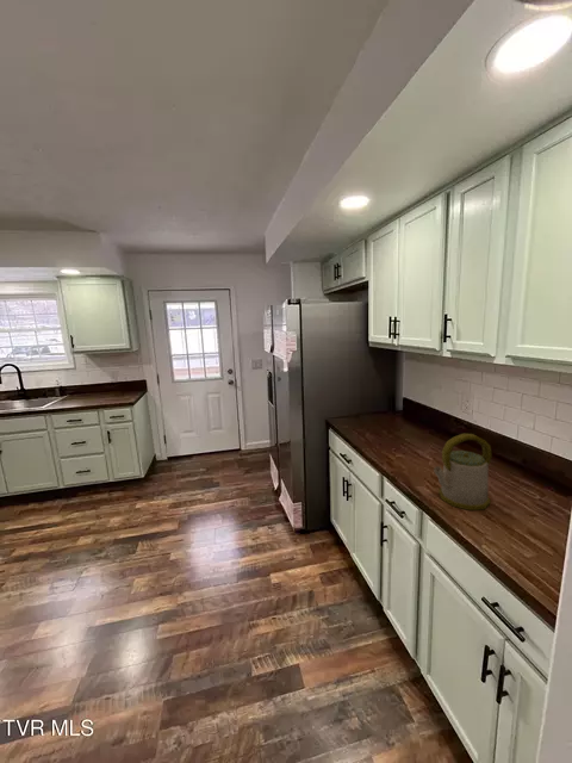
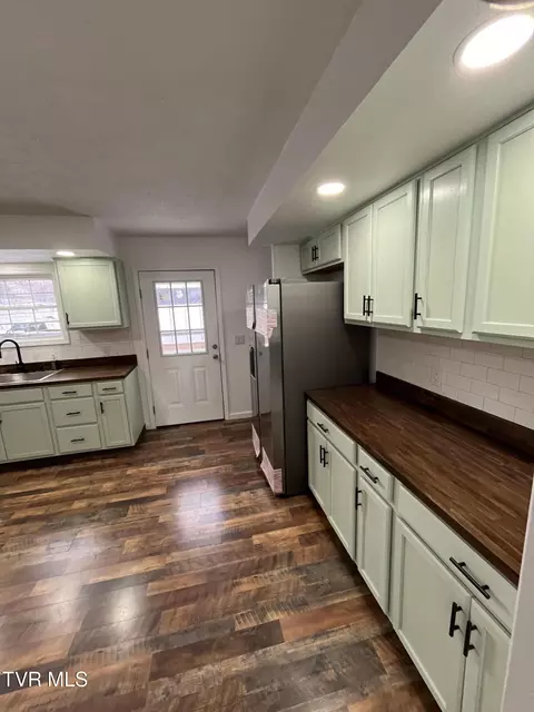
- kettle [433,433,493,511]
